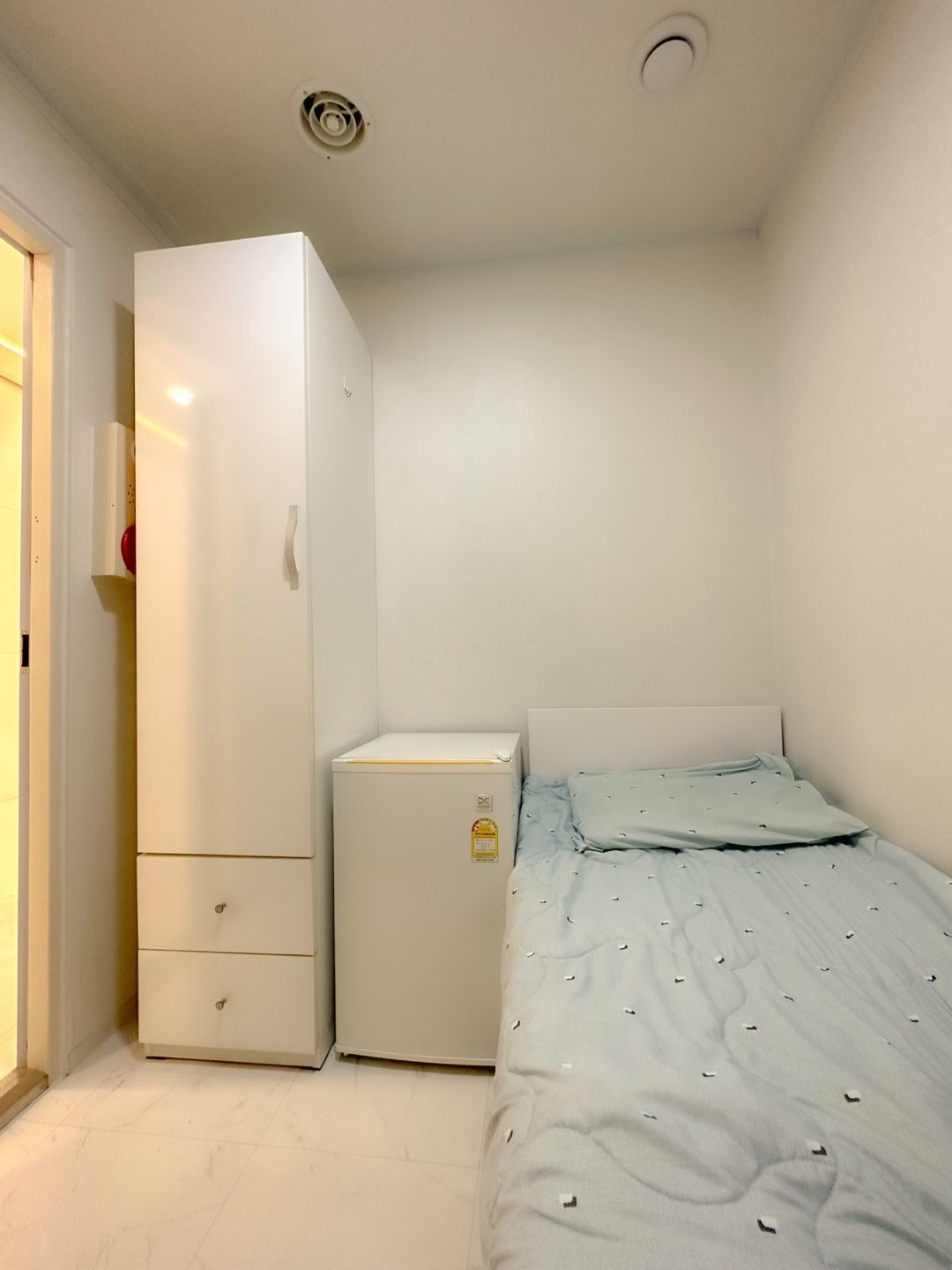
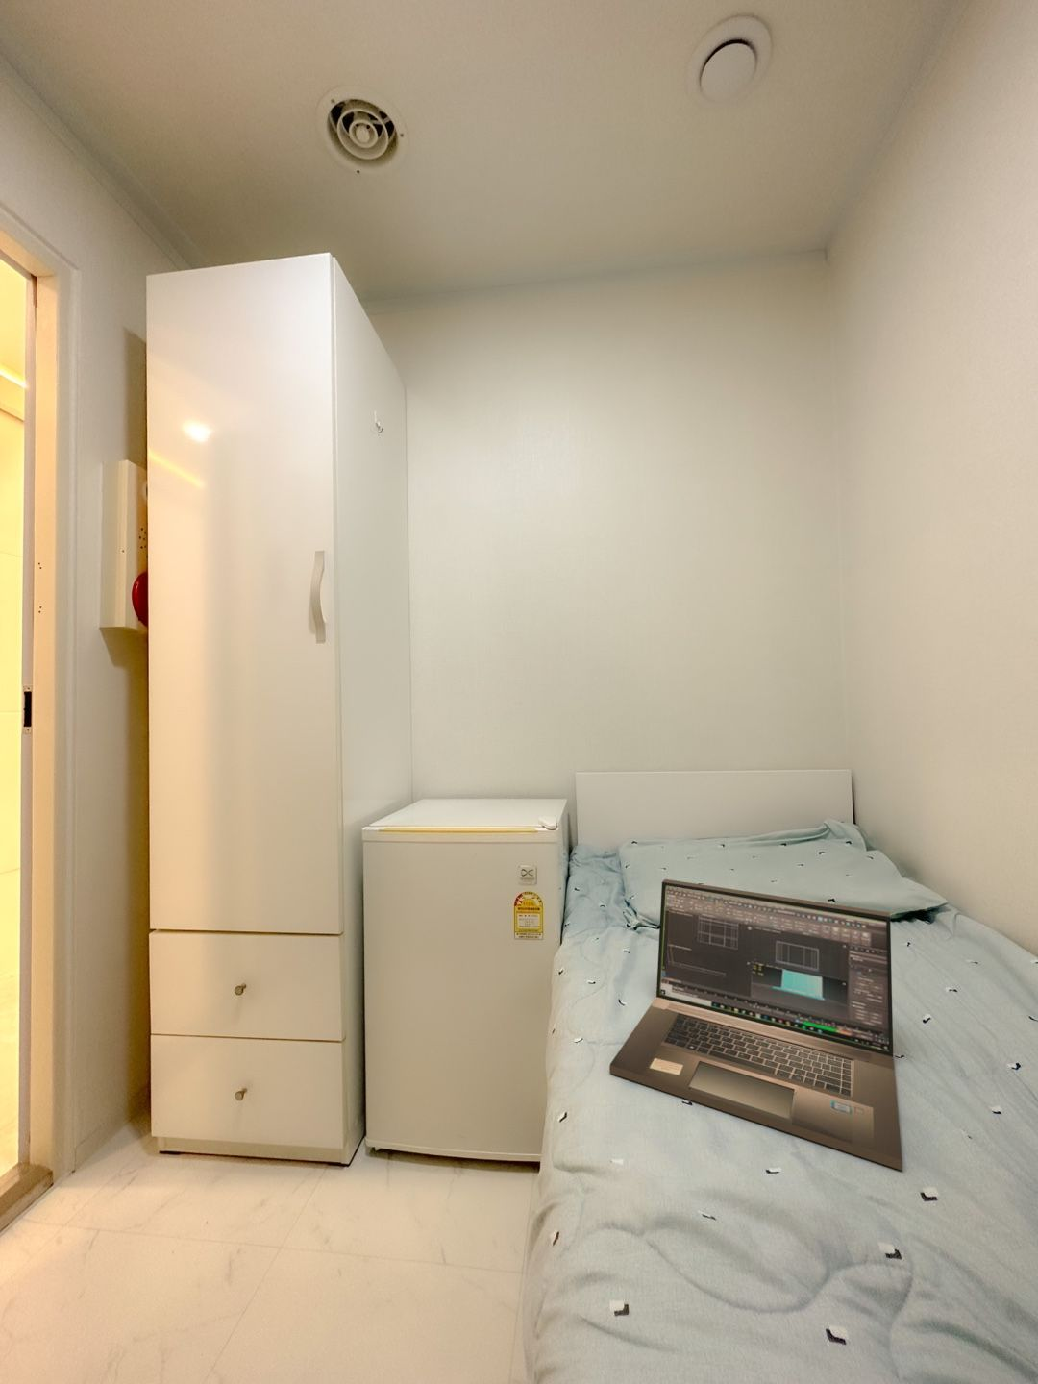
+ laptop [608,878,904,1171]
